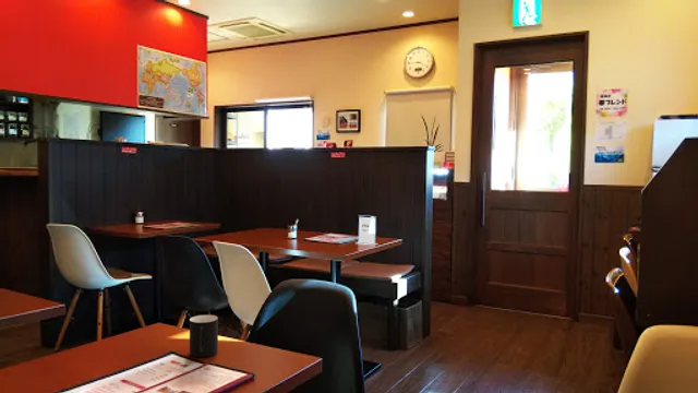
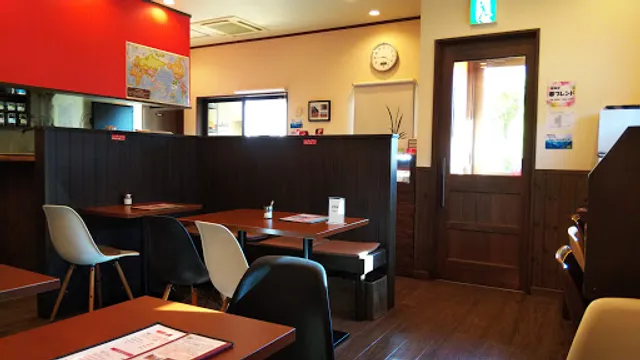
- cup [189,314,219,358]
